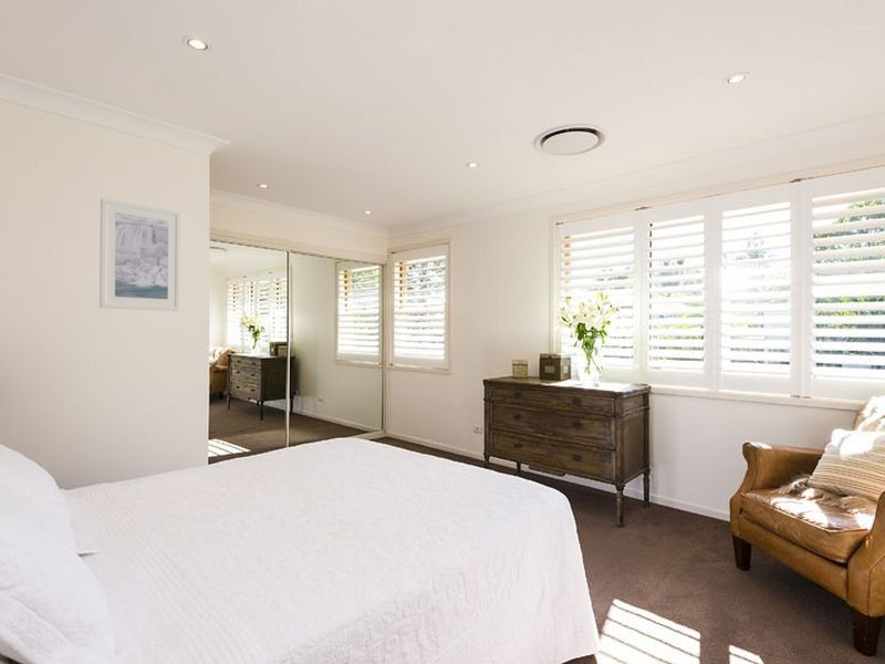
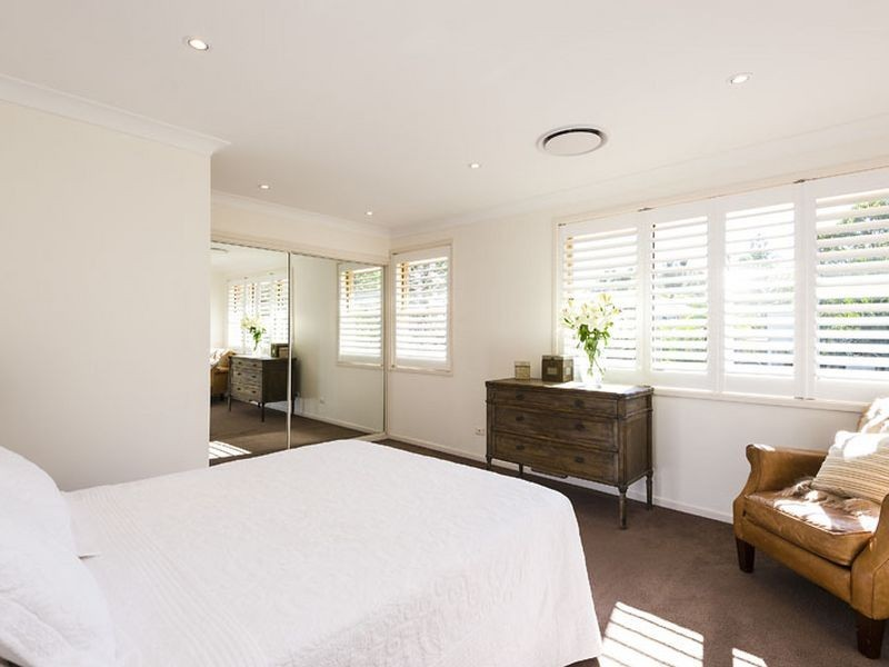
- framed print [98,197,183,312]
